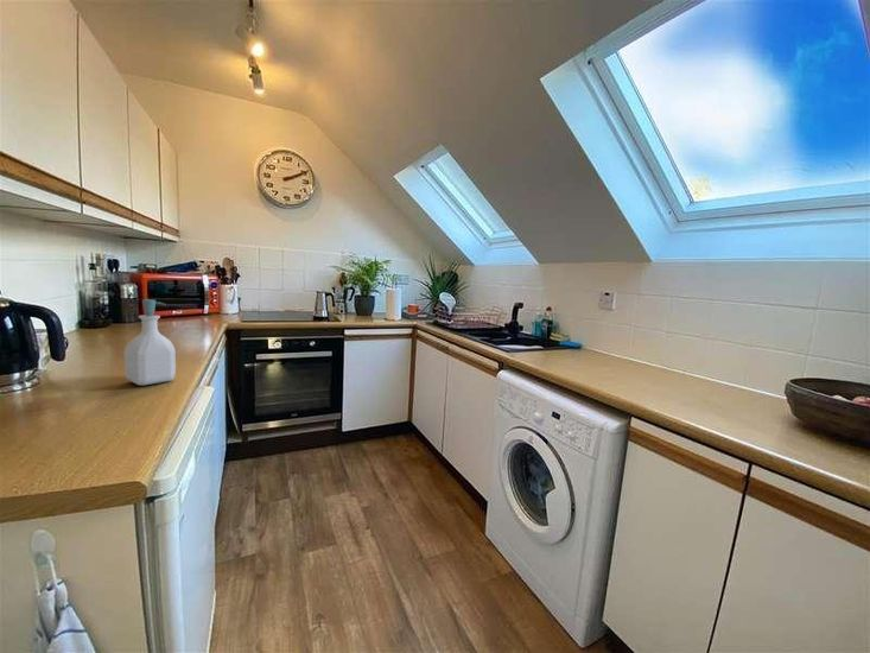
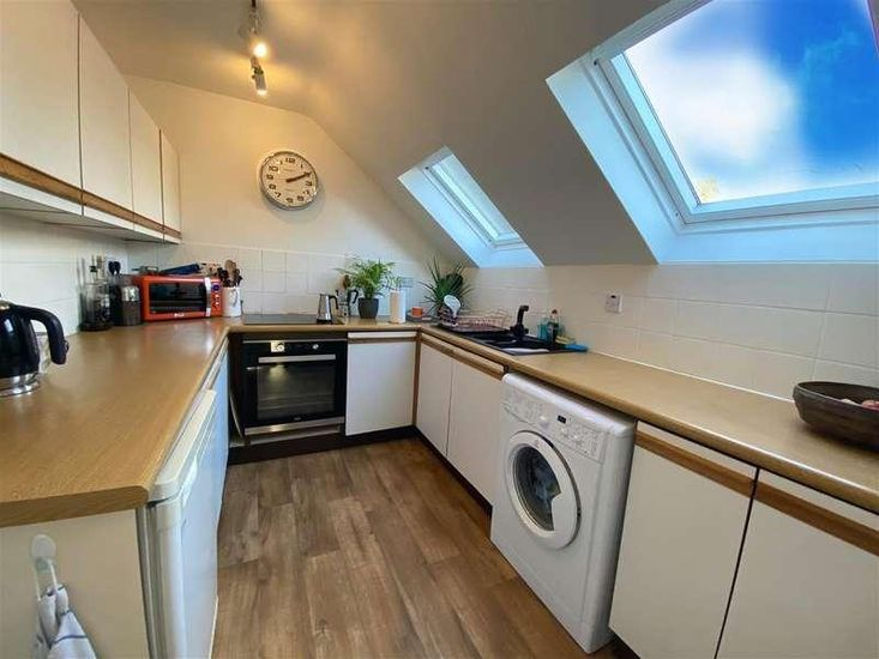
- soap bottle [123,298,177,386]
